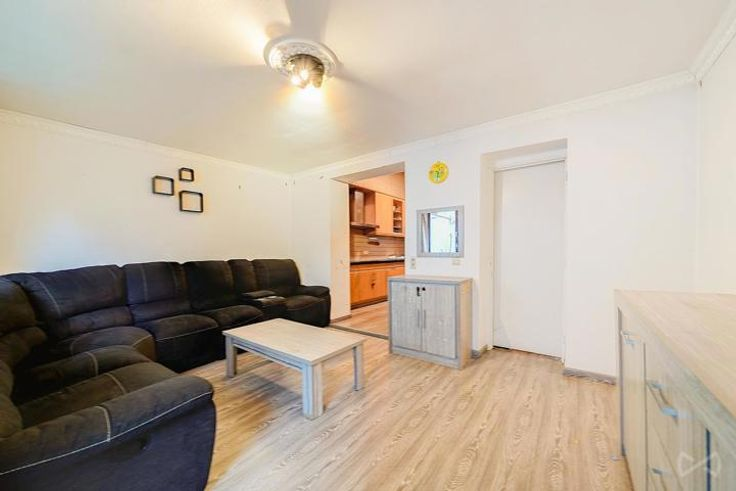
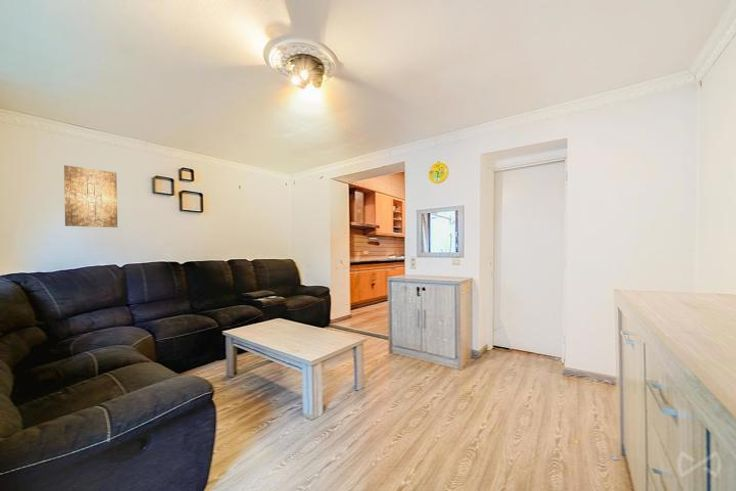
+ wall art [63,164,118,228]
